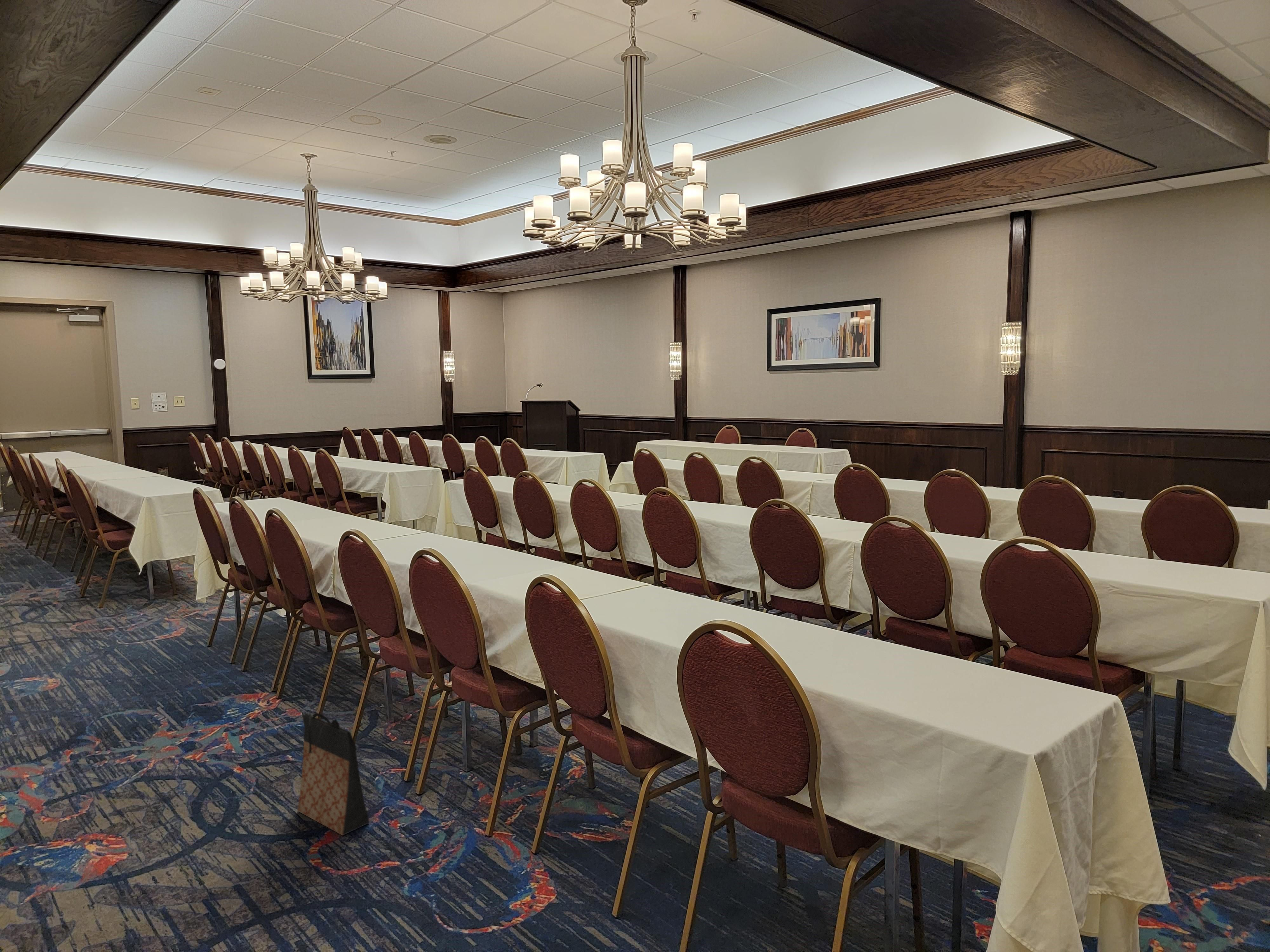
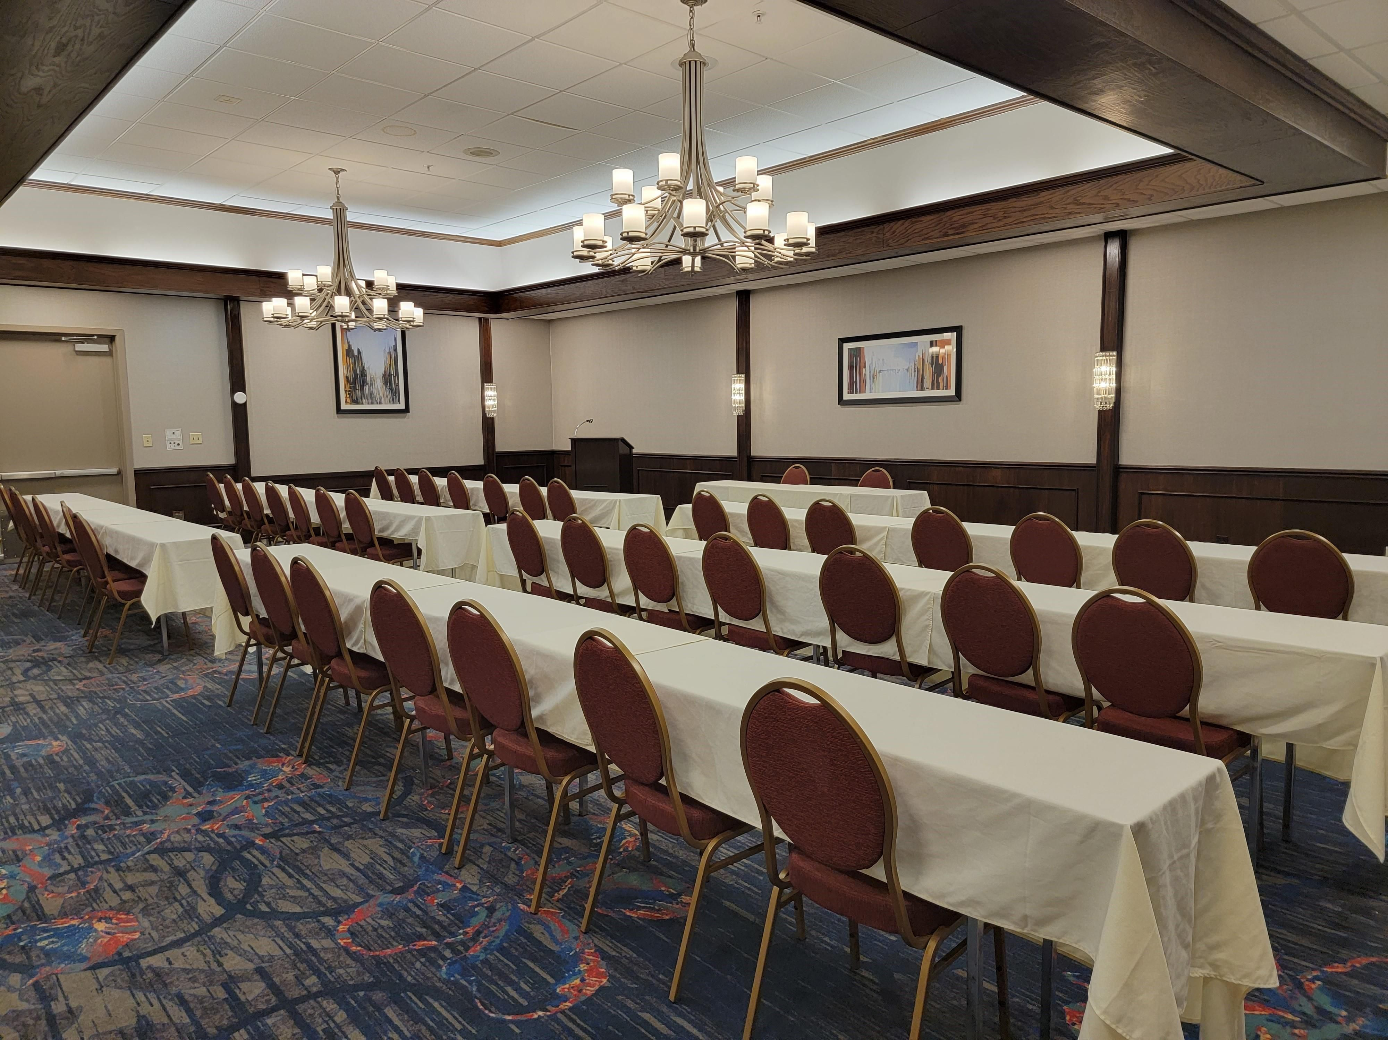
- bag [297,712,370,836]
